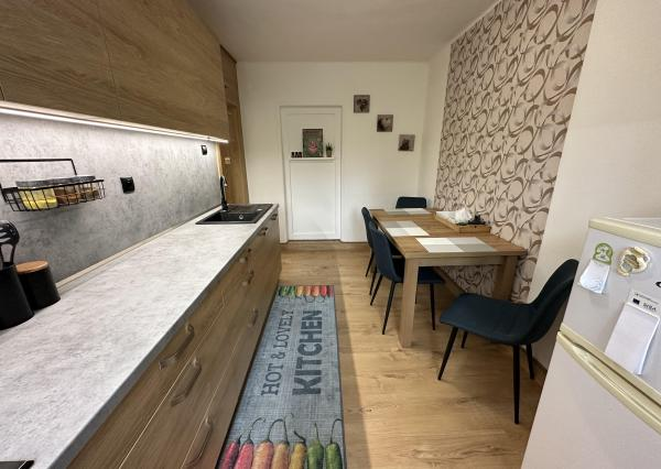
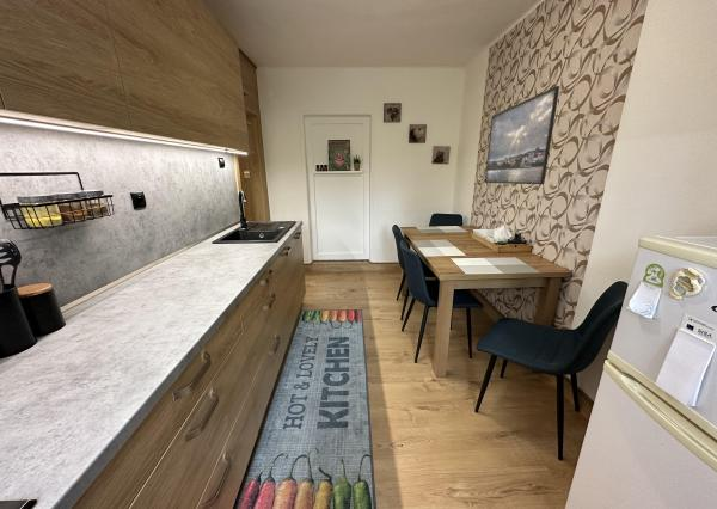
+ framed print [484,85,560,185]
